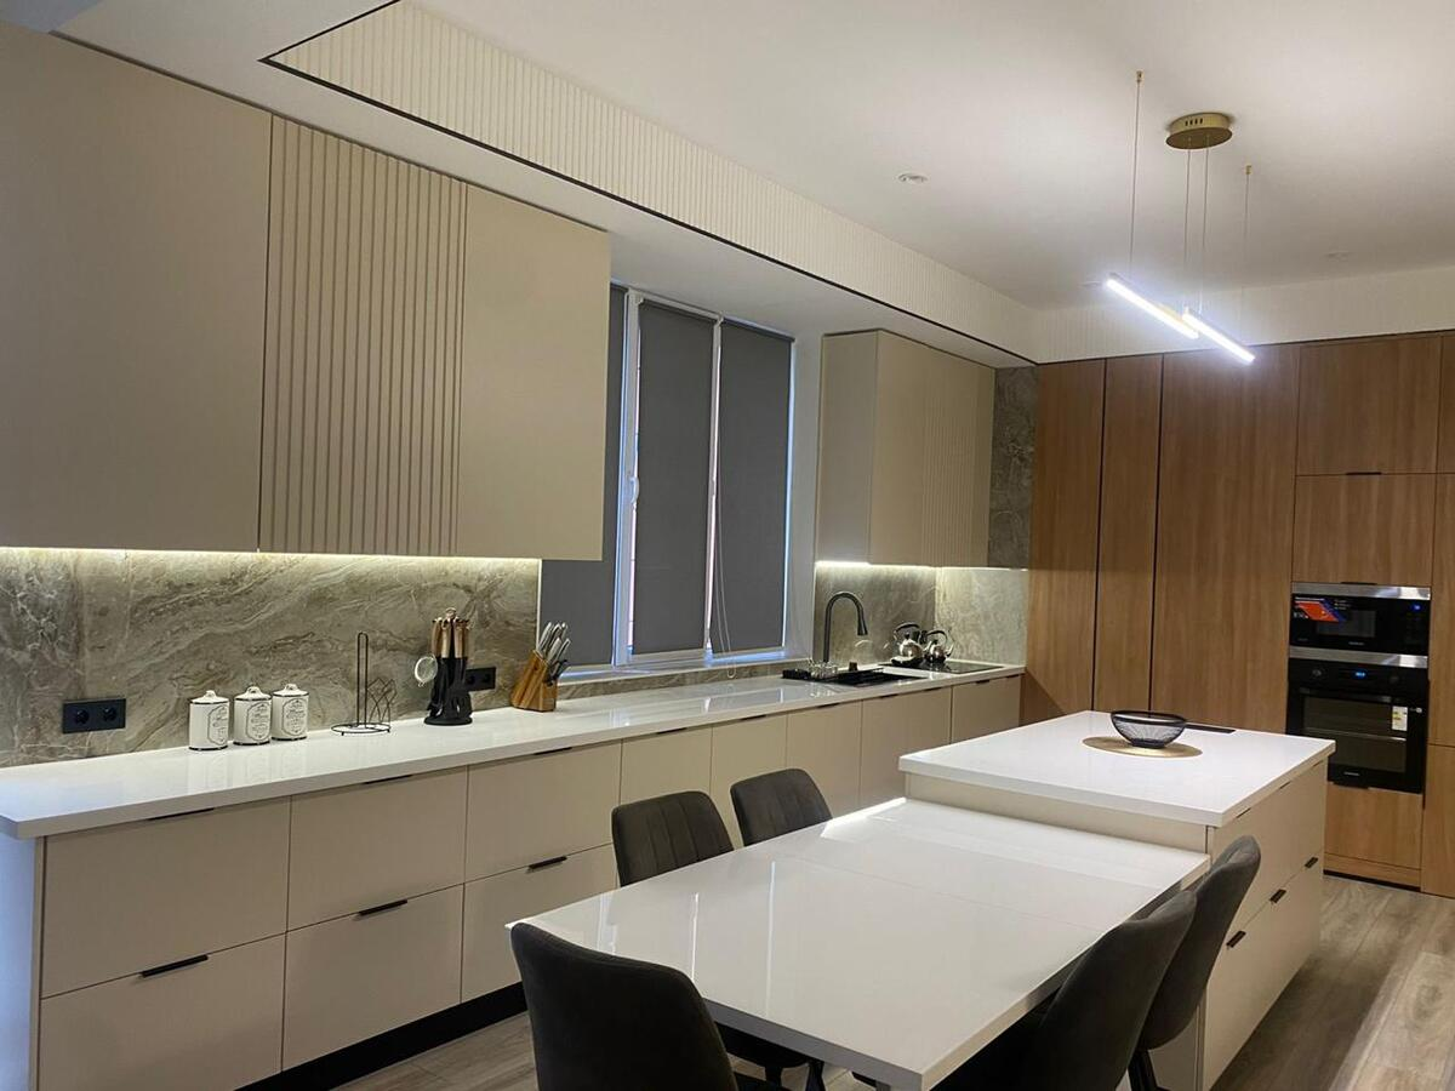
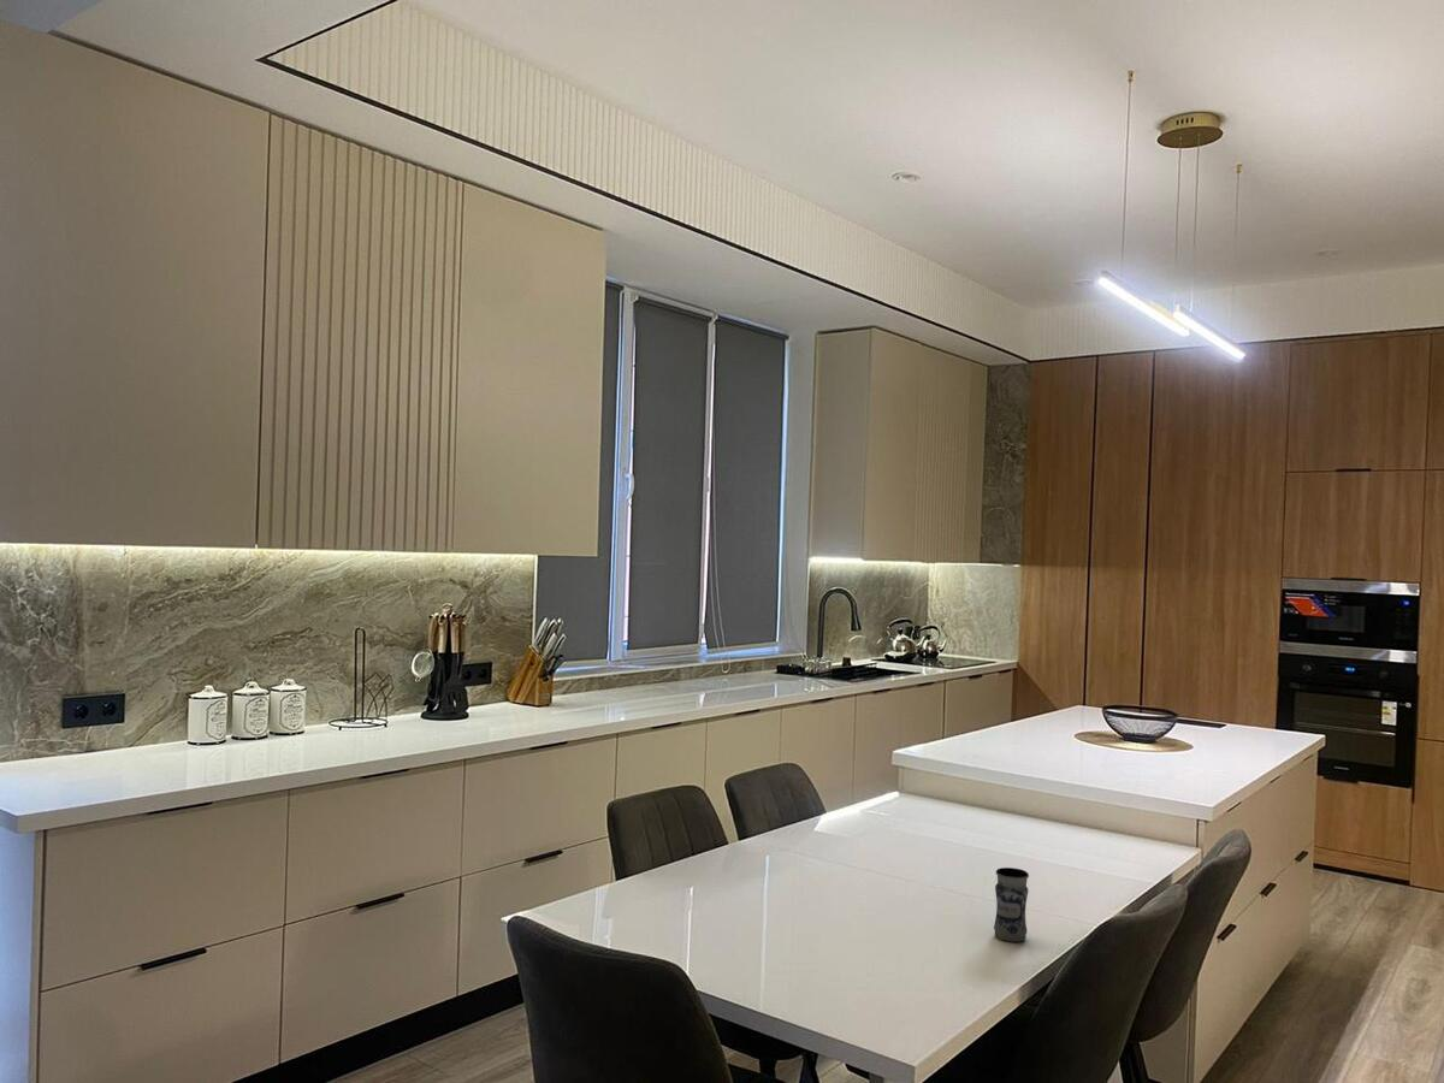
+ jar [993,866,1030,943]
